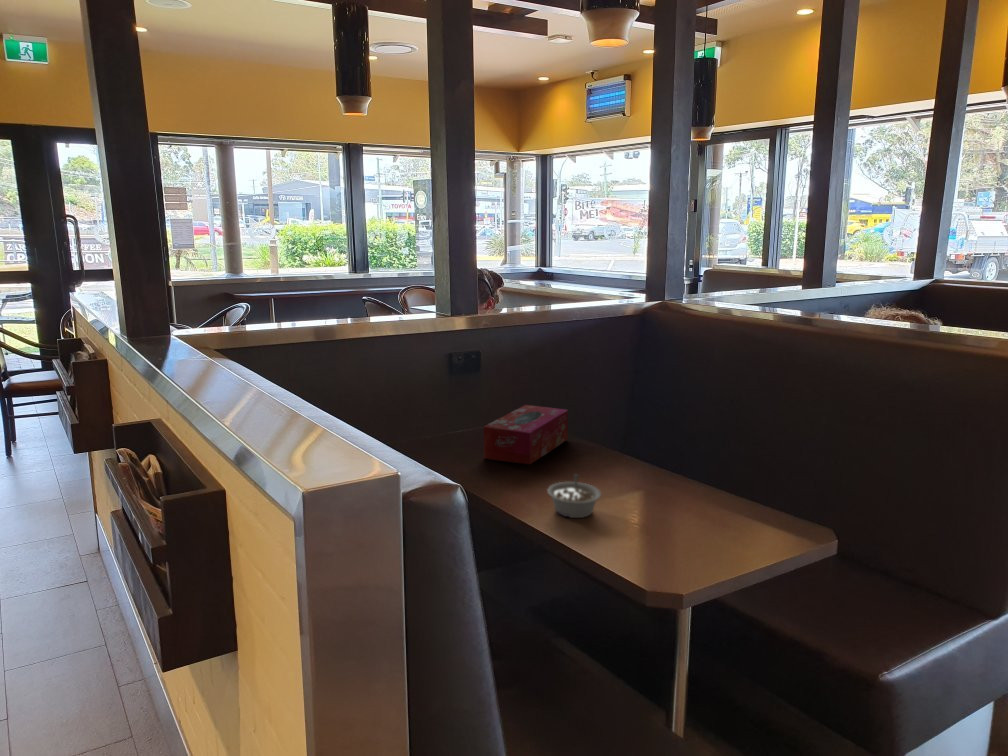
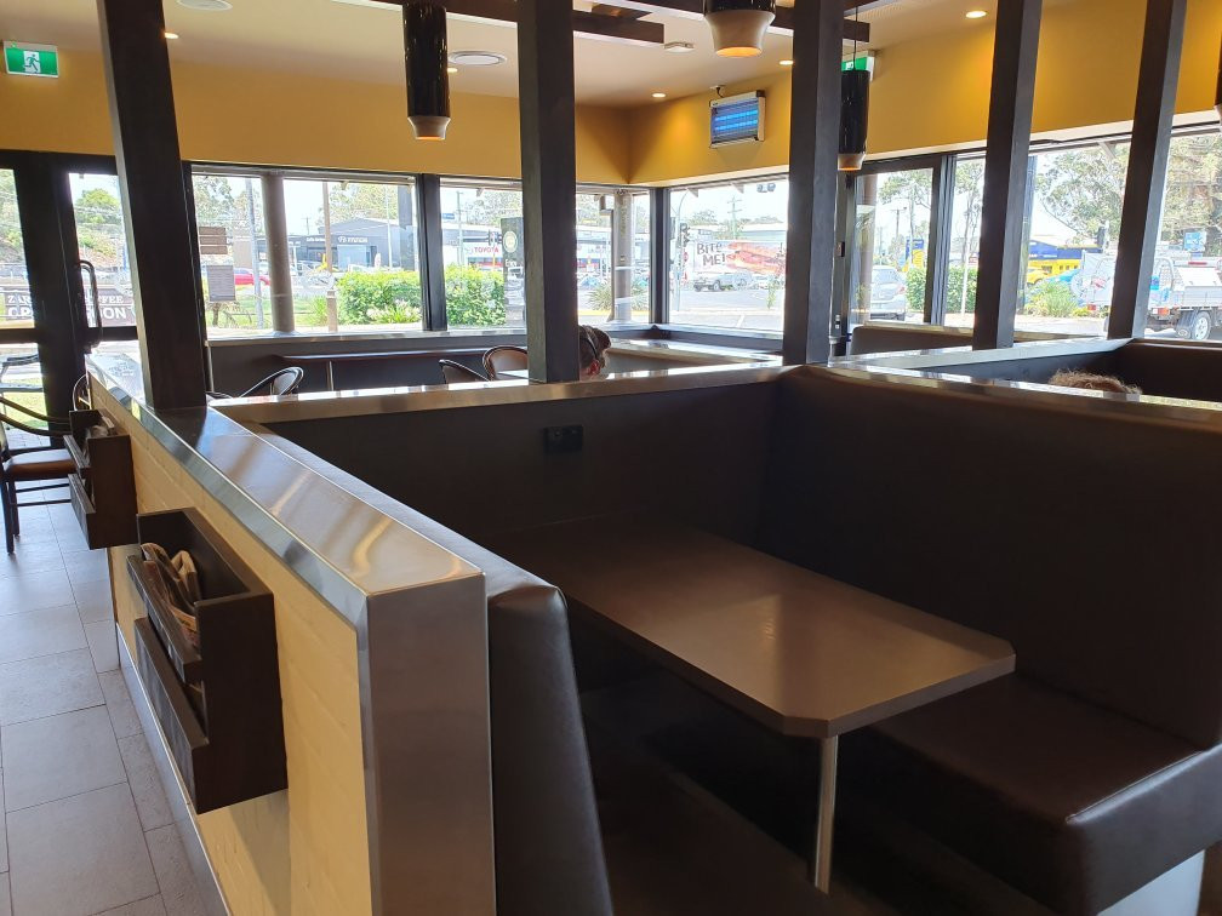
- legume [546,473,602,519]
- tissue box [483,404,569,465]
